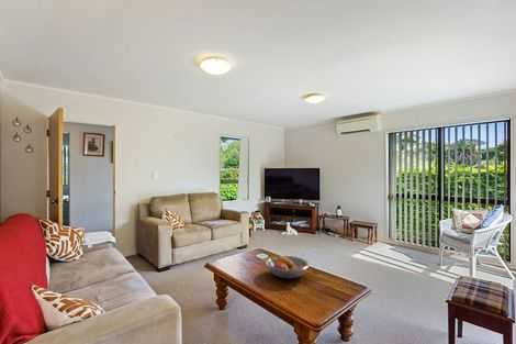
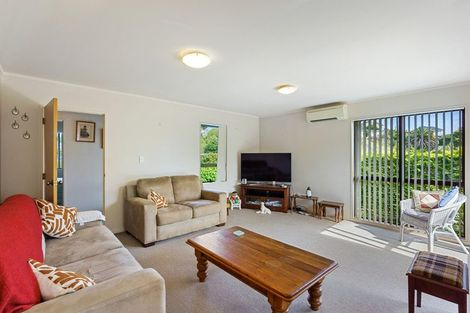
- fruit bowl [265,255,310,279]
